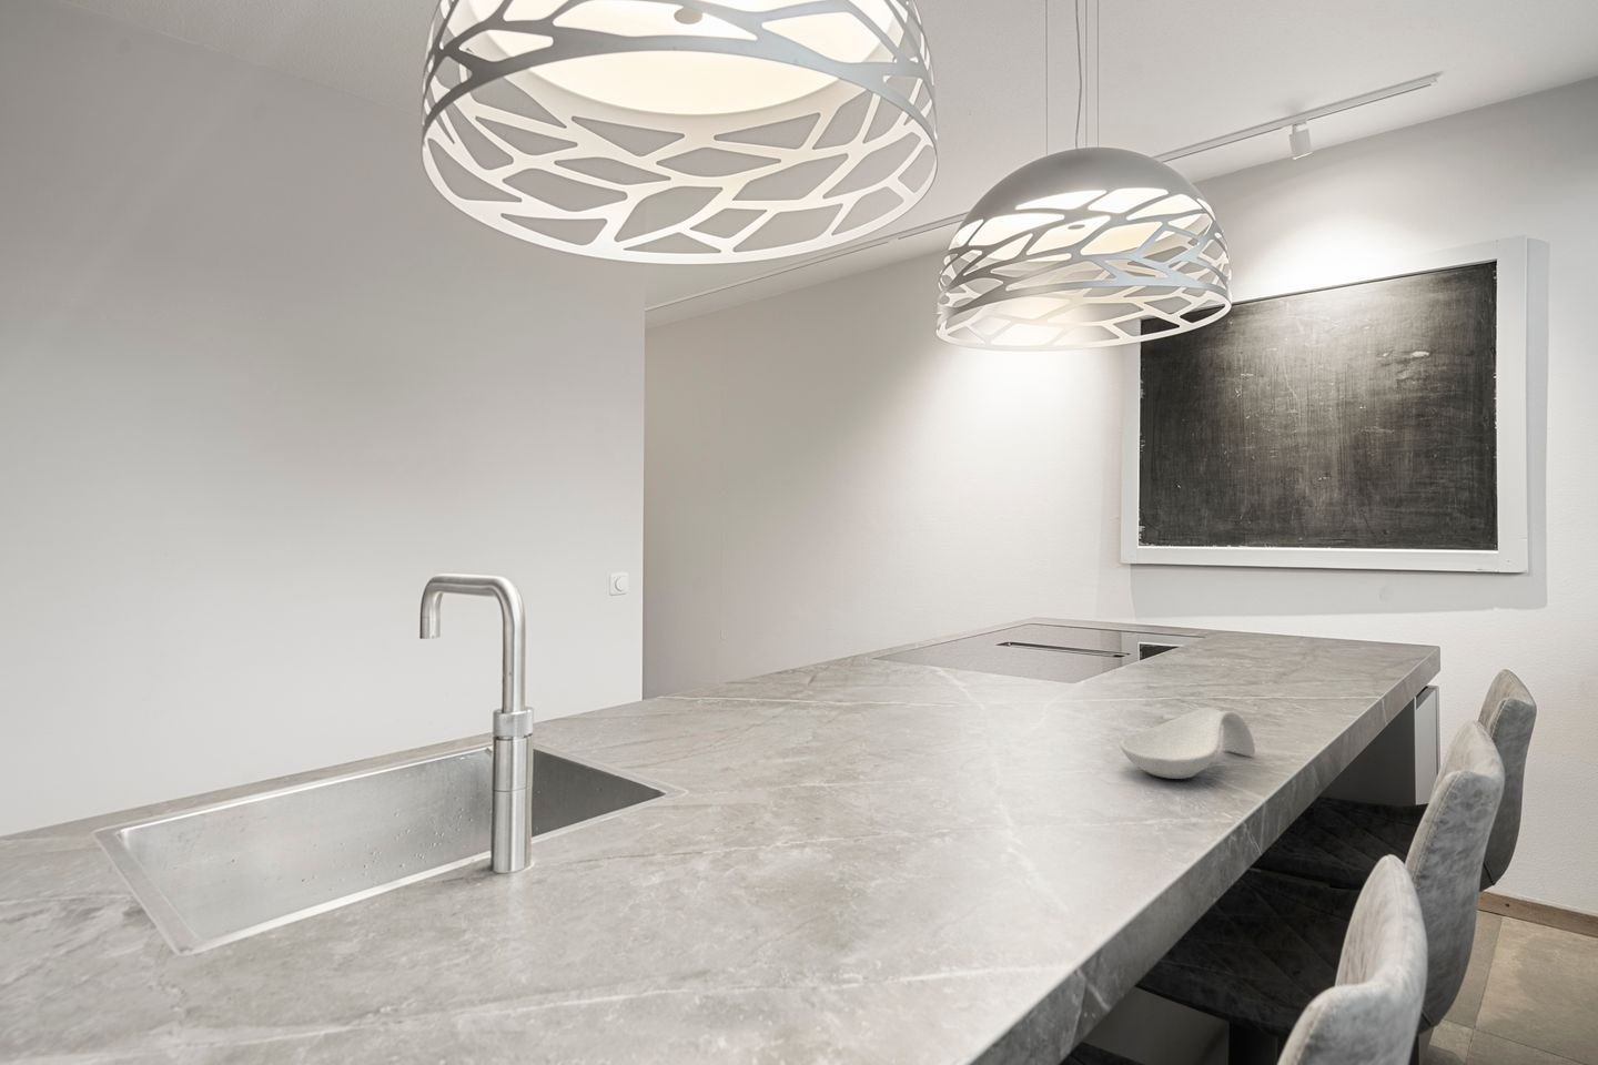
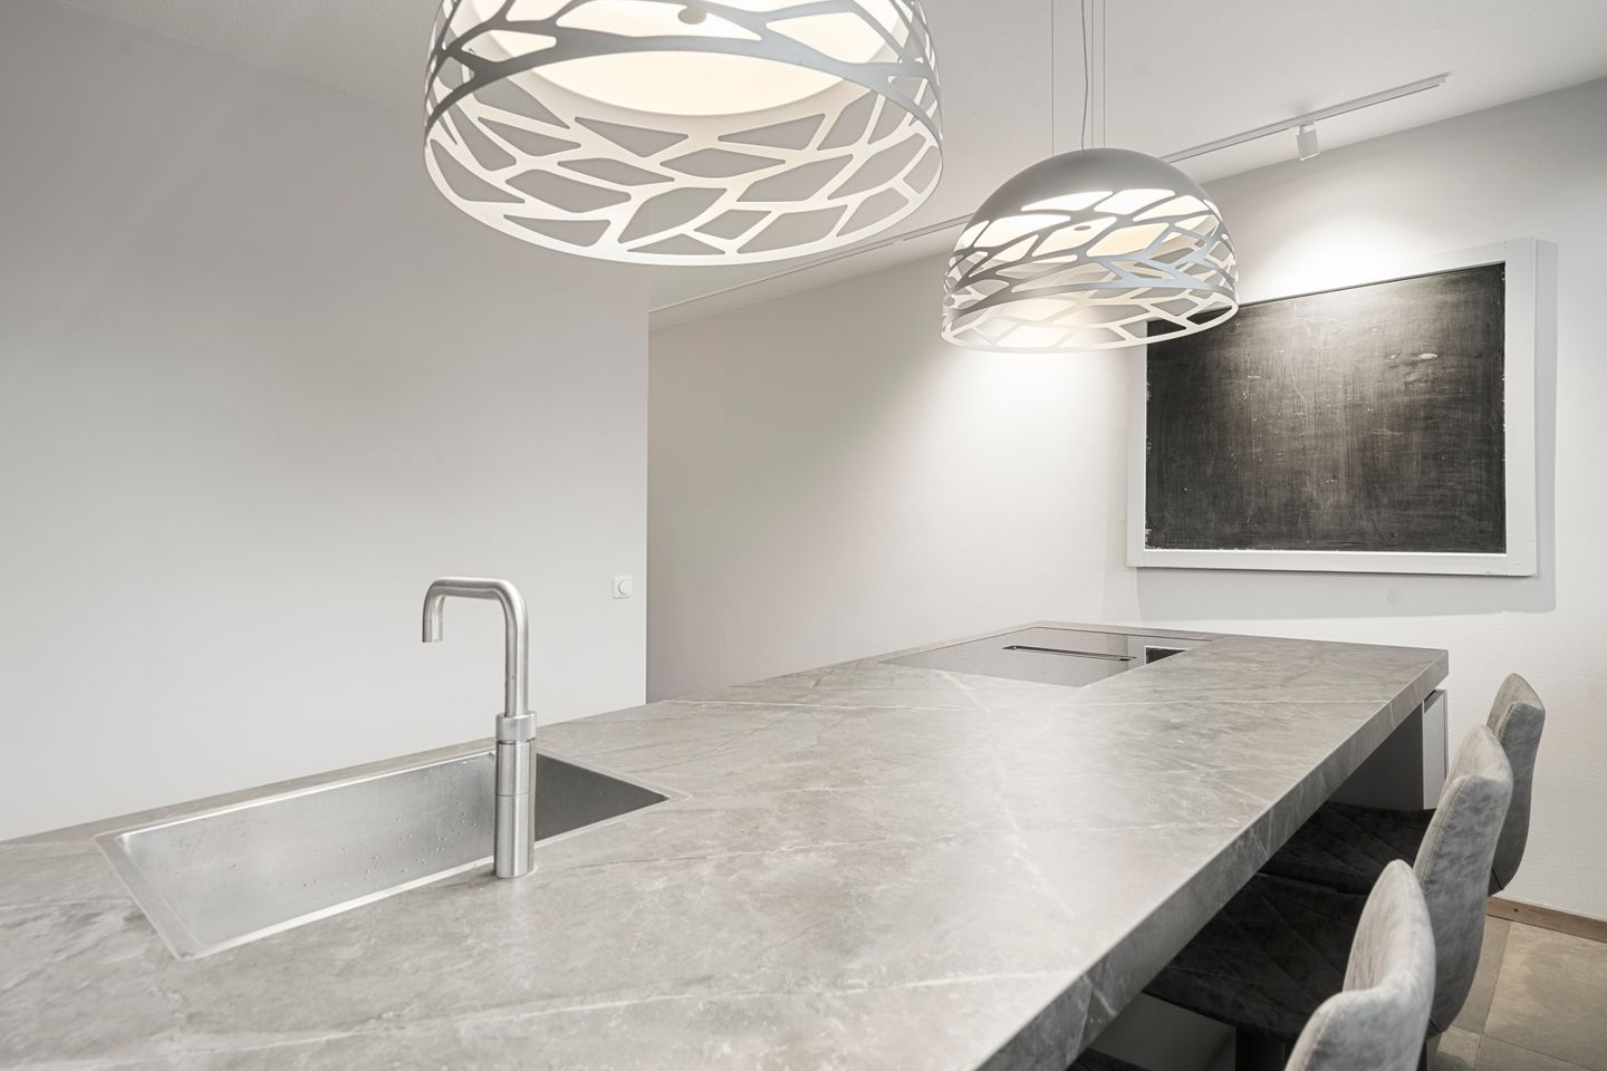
- spoon rest [1119,707,1257,780]
